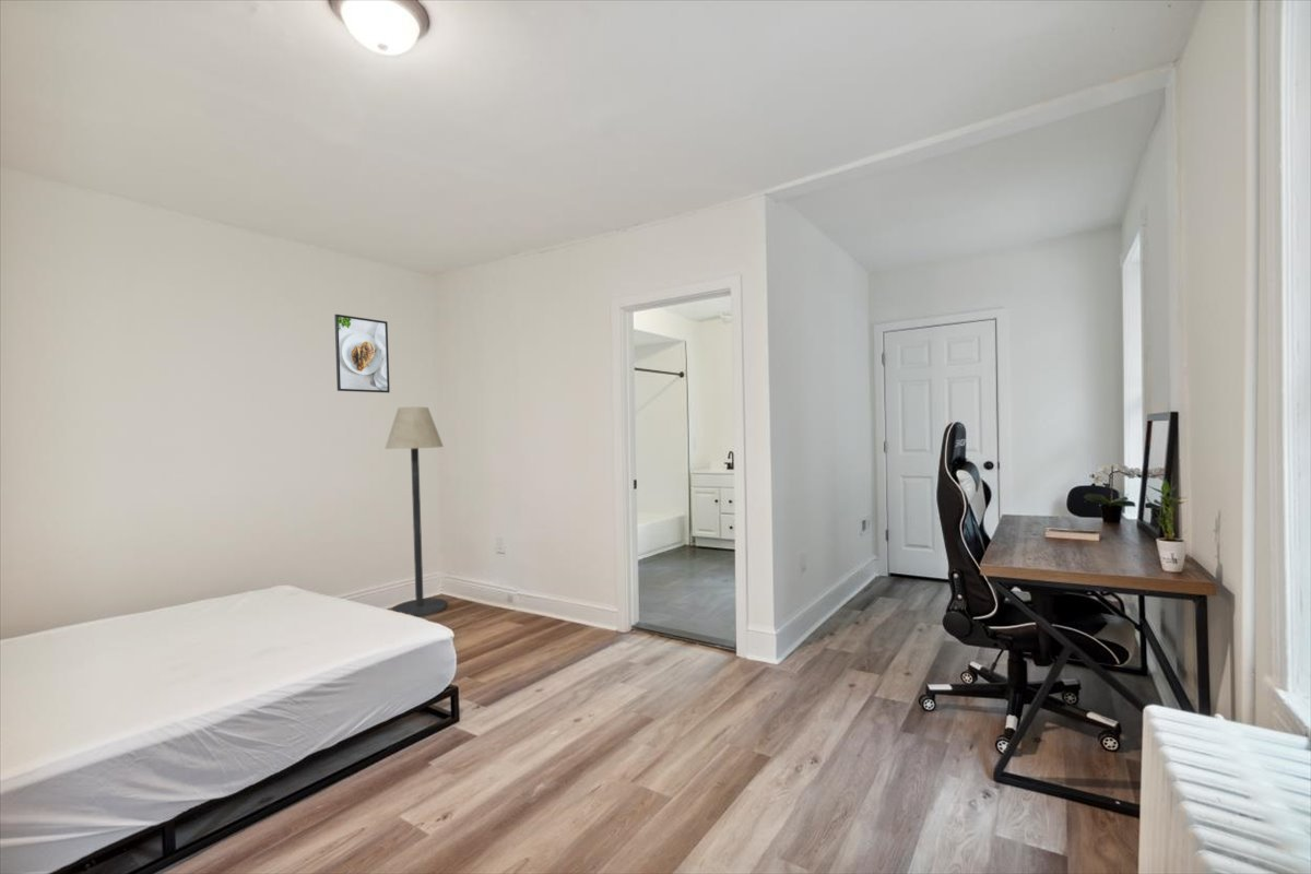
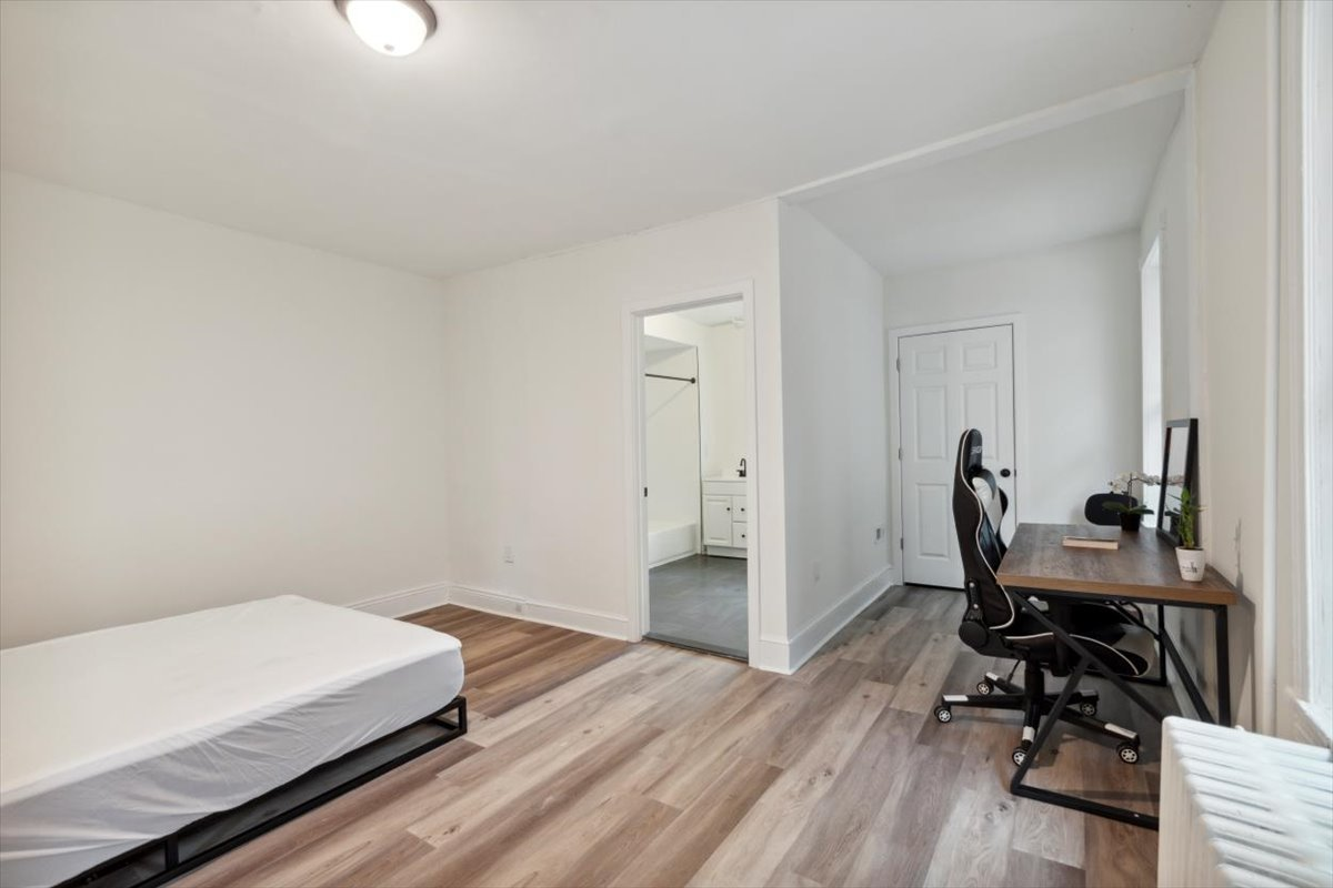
- floor lamp [383,406,448,617]
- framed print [333,314,391,393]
